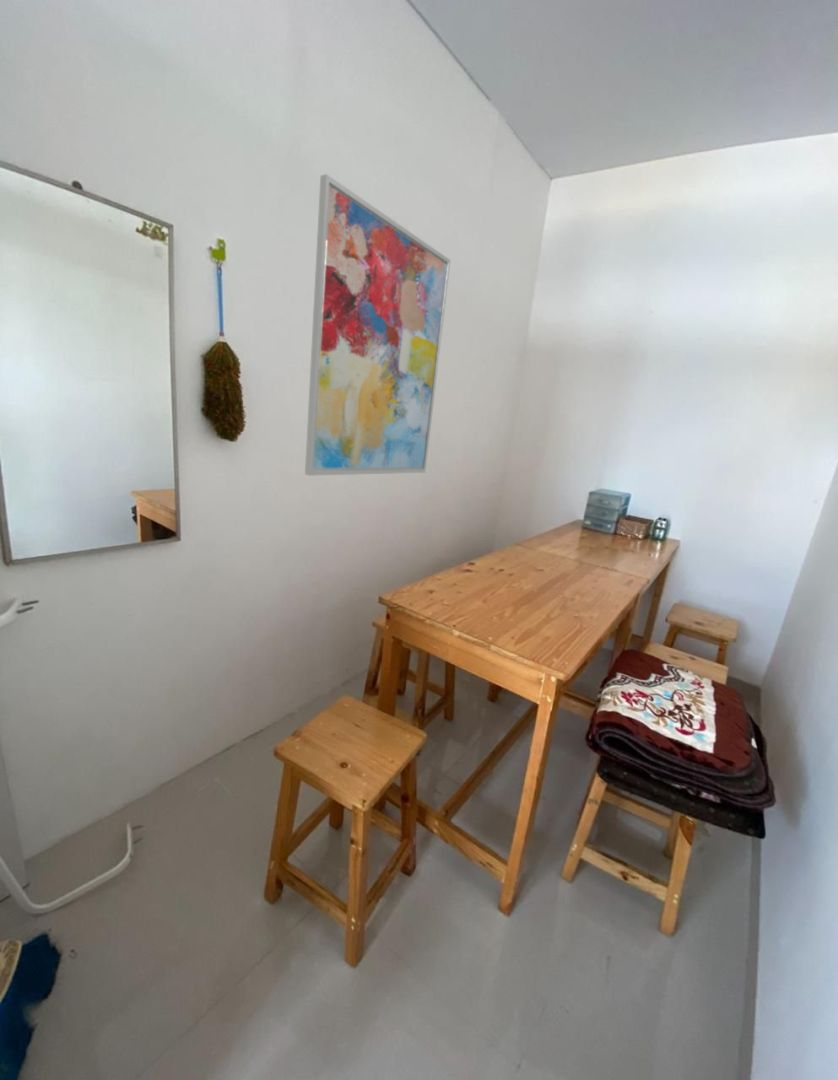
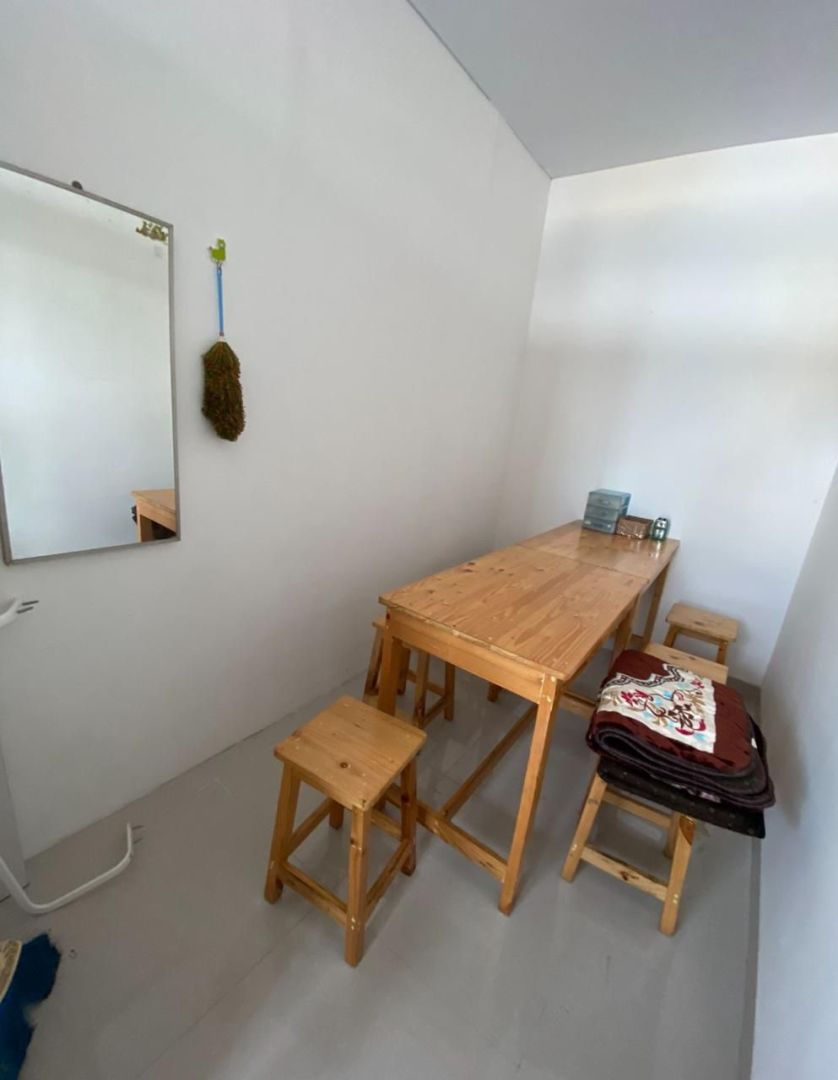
- wall art [304,173,451,477]
